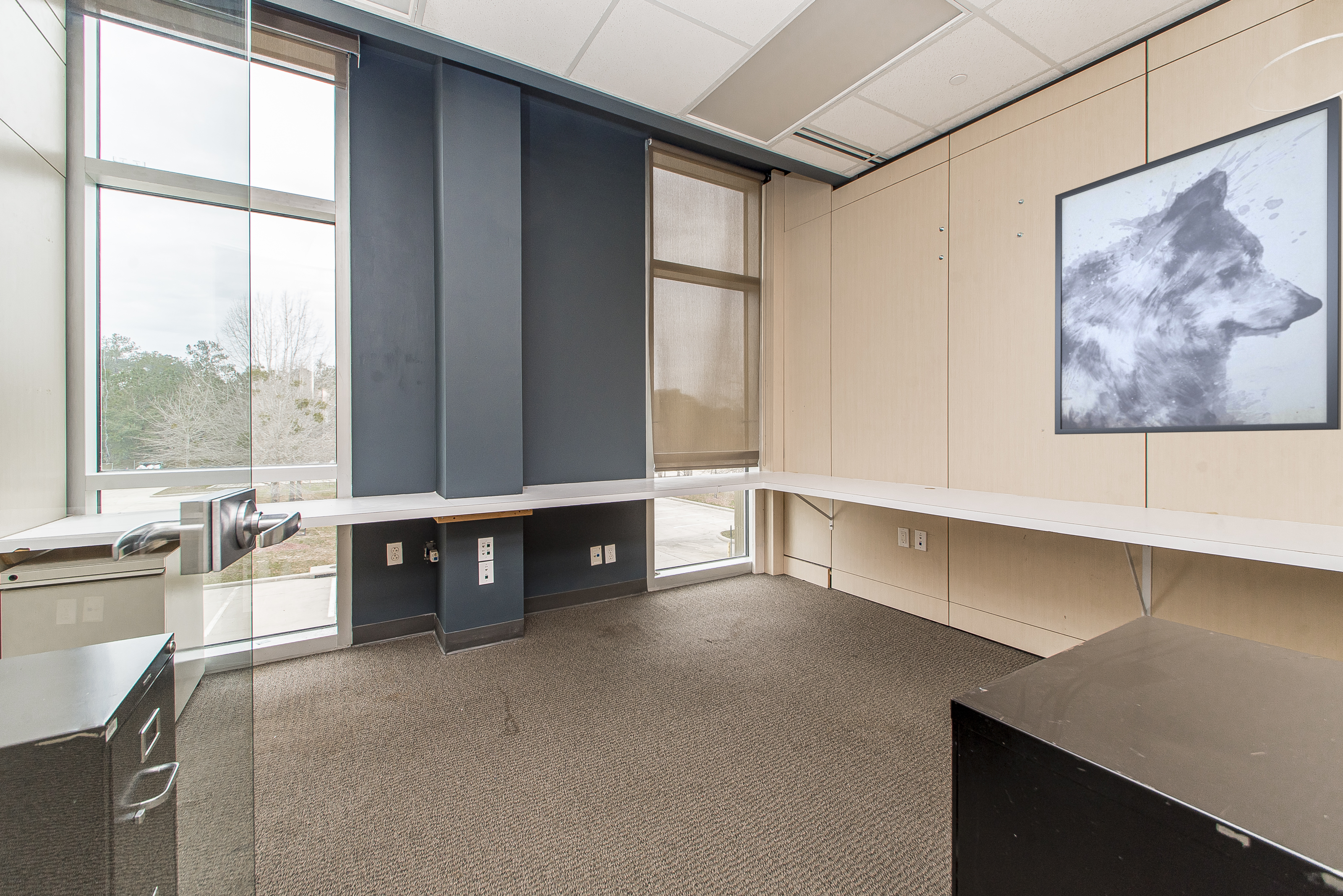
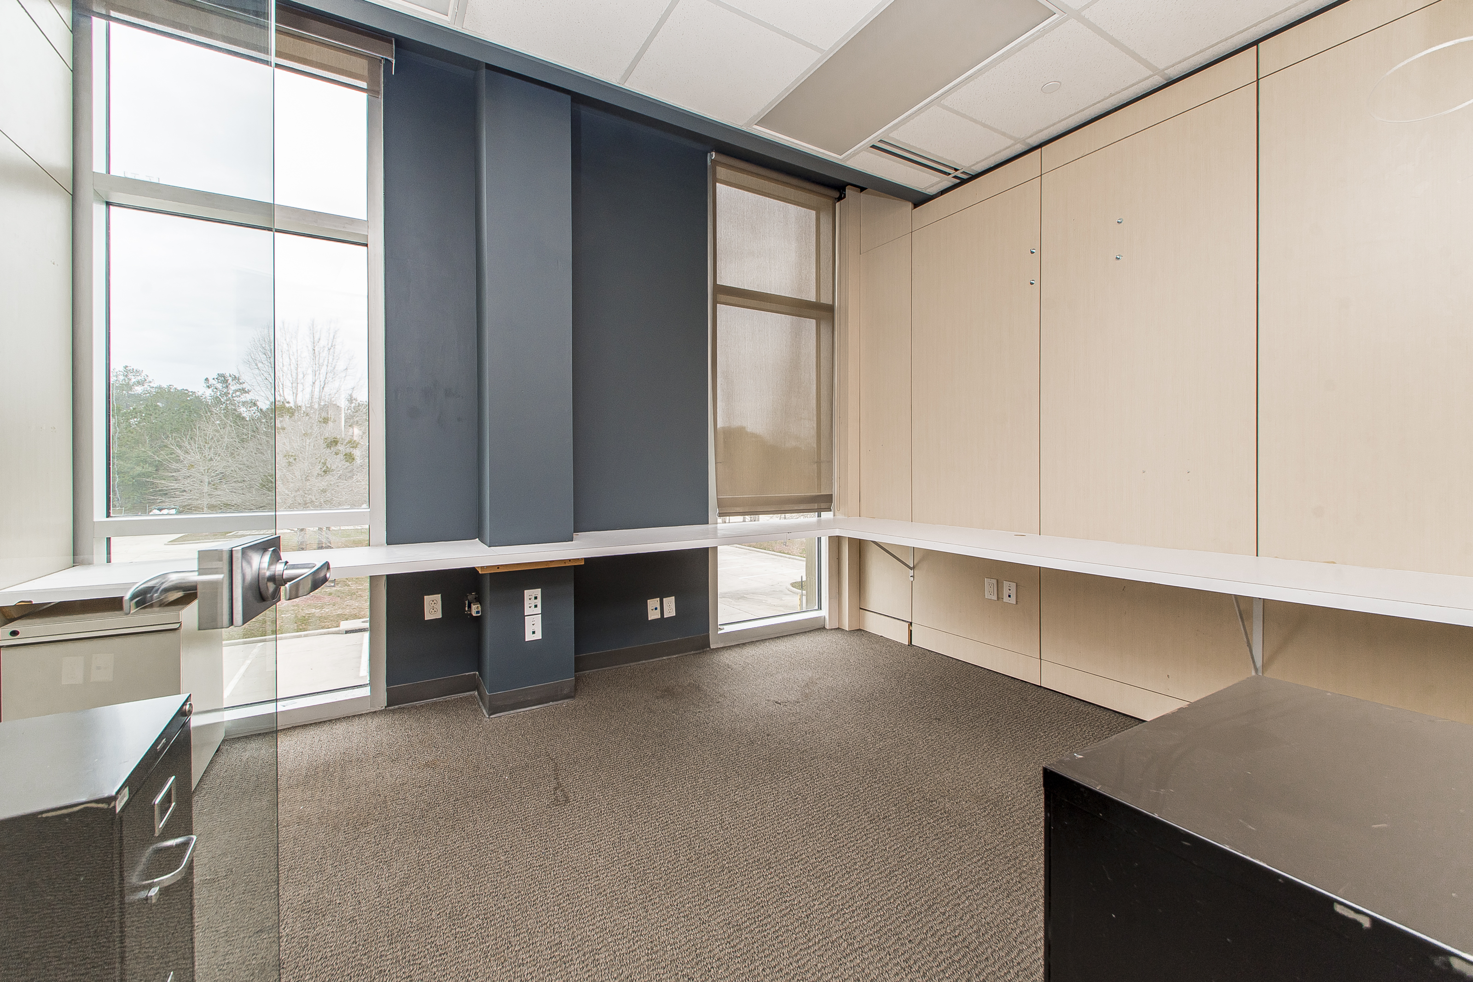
- wall art [1054,95,1342,435]
